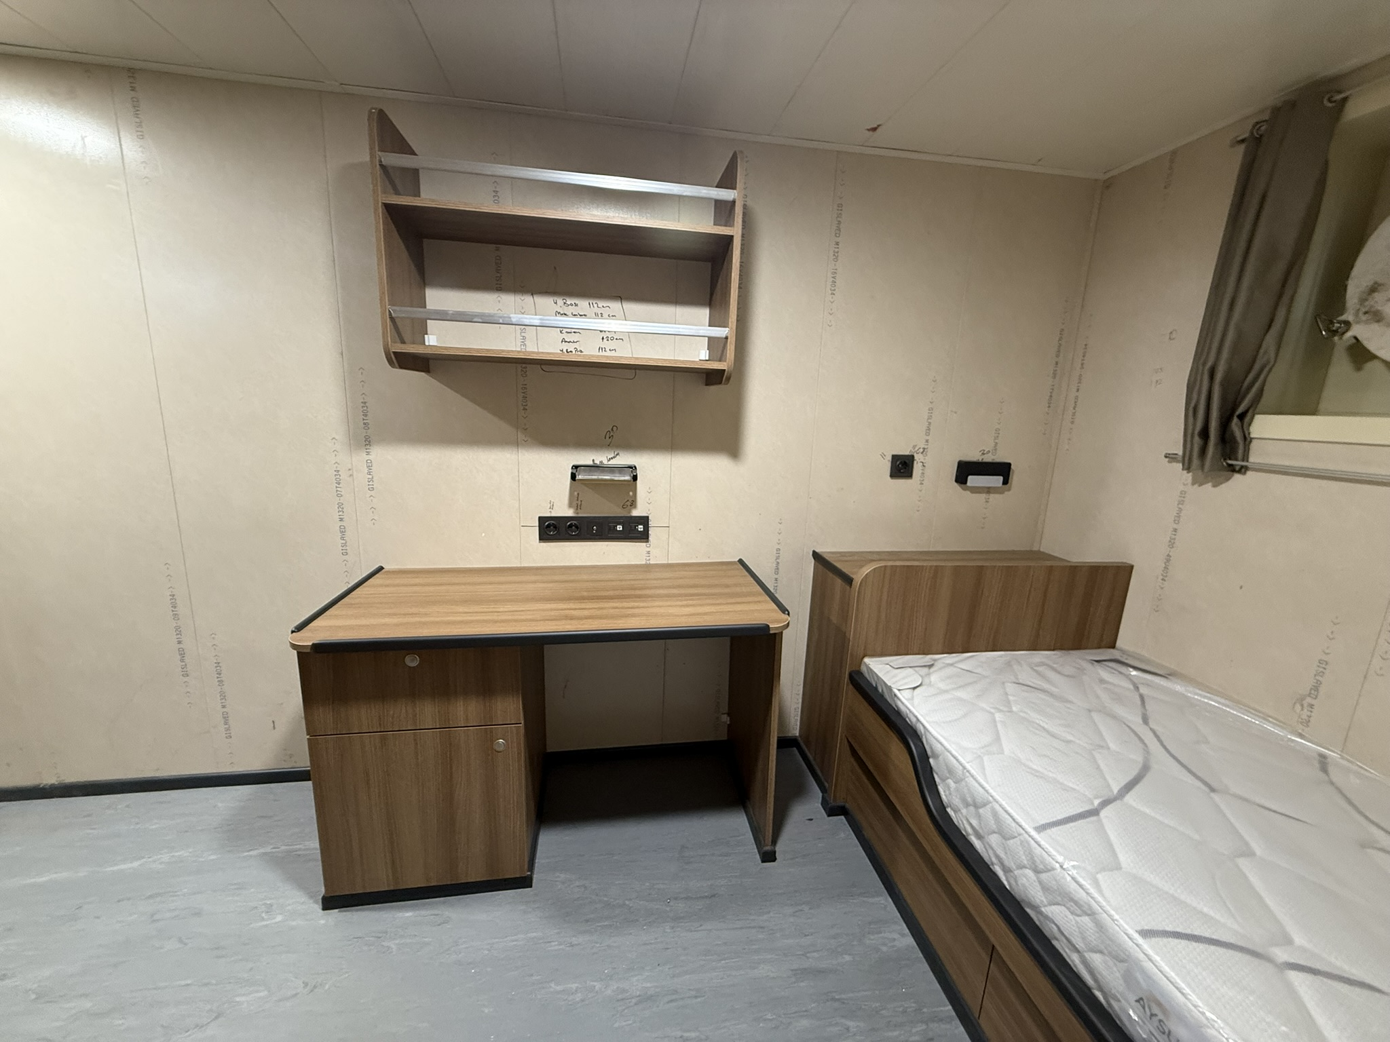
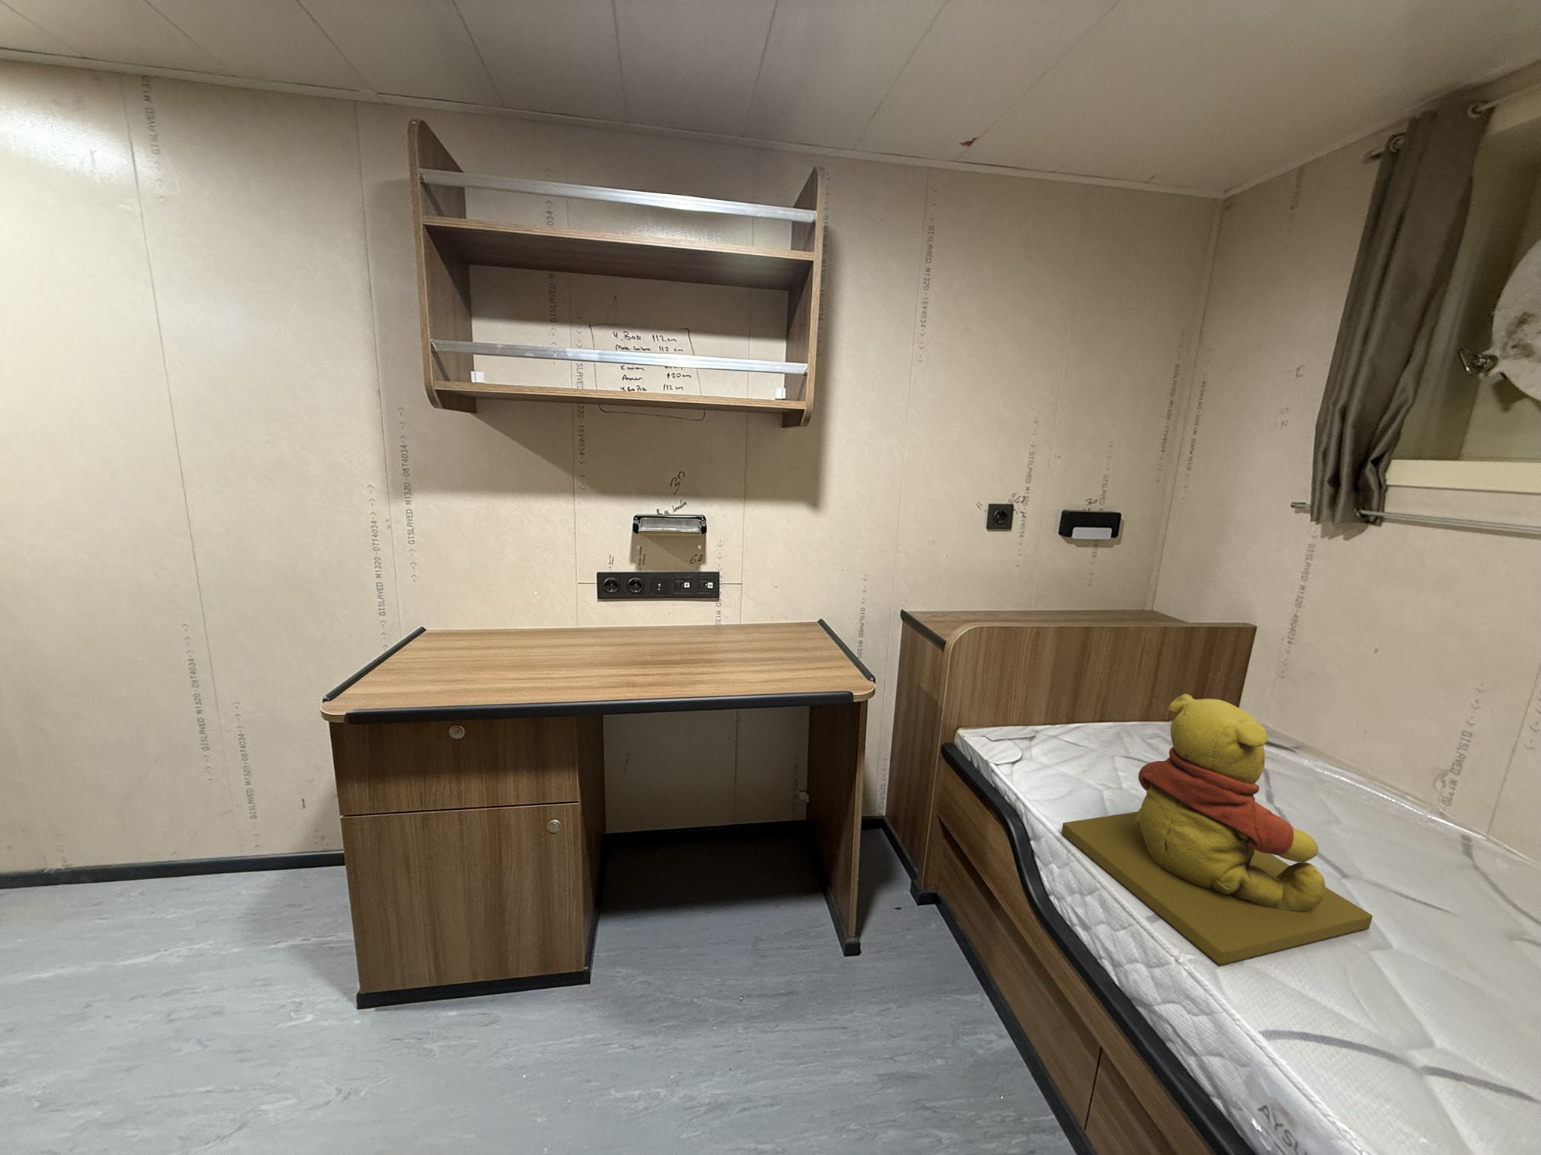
+ teddy bear [1060,693,1374,966]
